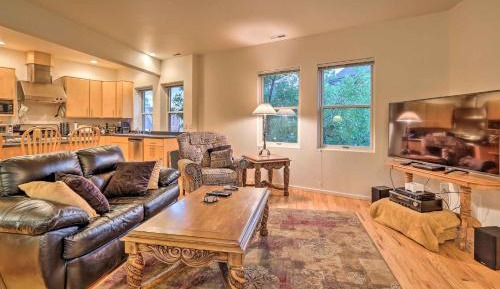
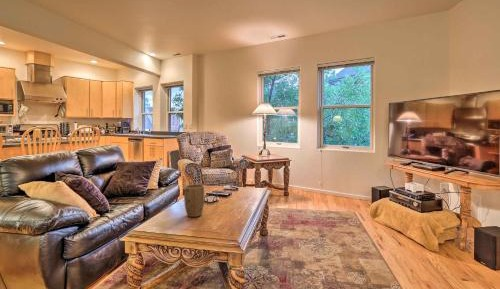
+ plant pot [183,184,205,218]
